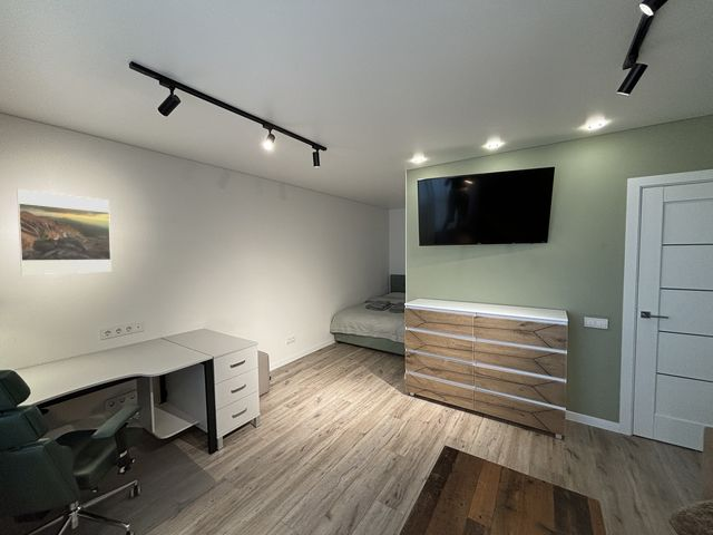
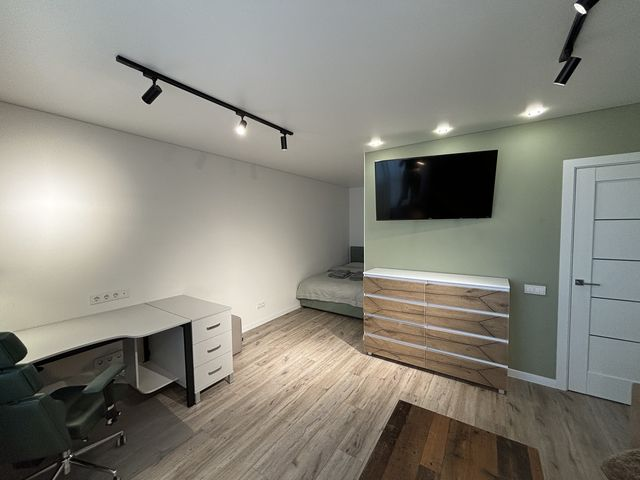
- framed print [16,188,113,275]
